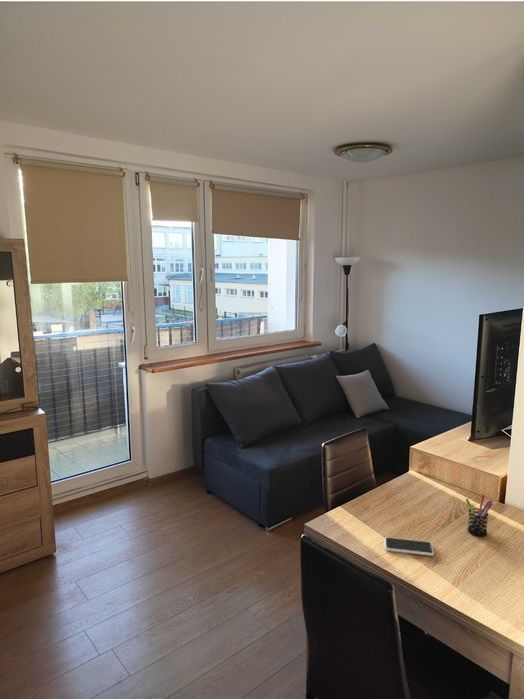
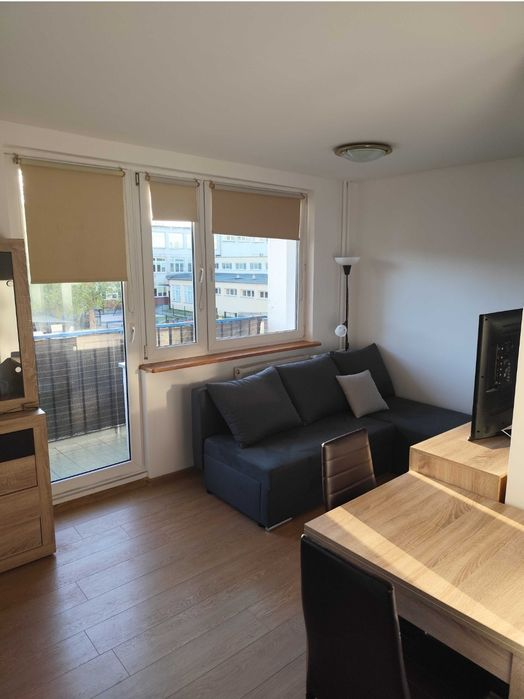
- smartphone [384,536,435,557]
- pen holder [465,494,494,538]
